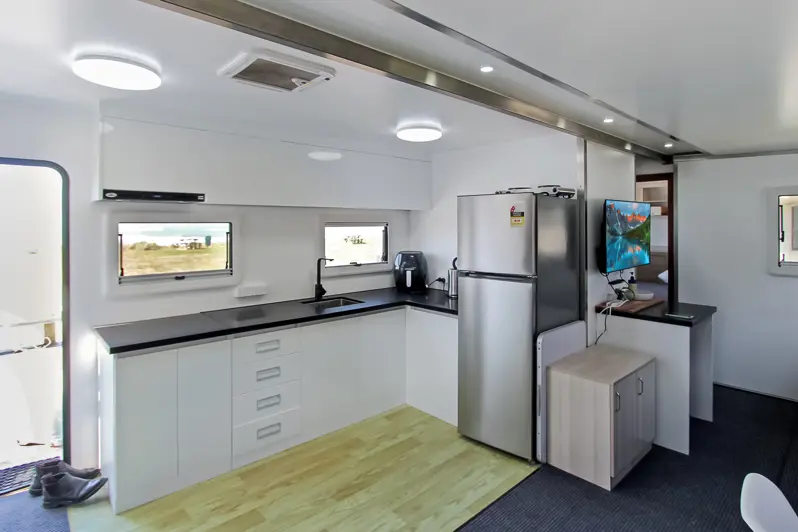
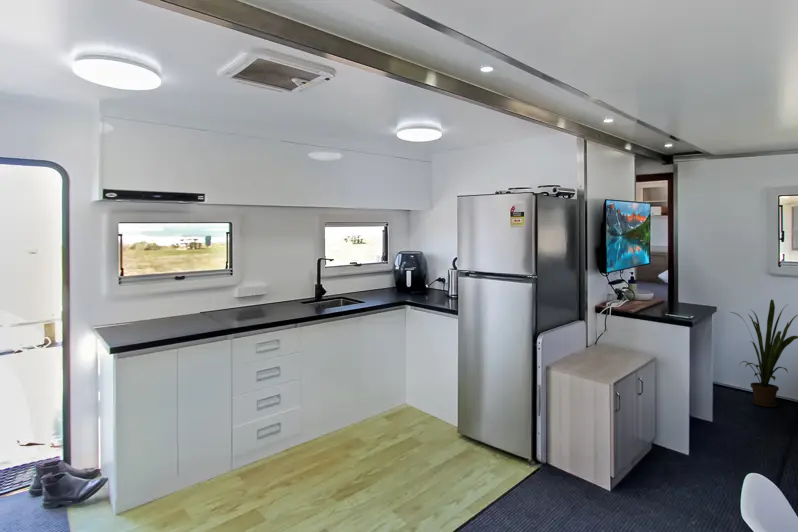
+ house plant [730,298,798,408]
